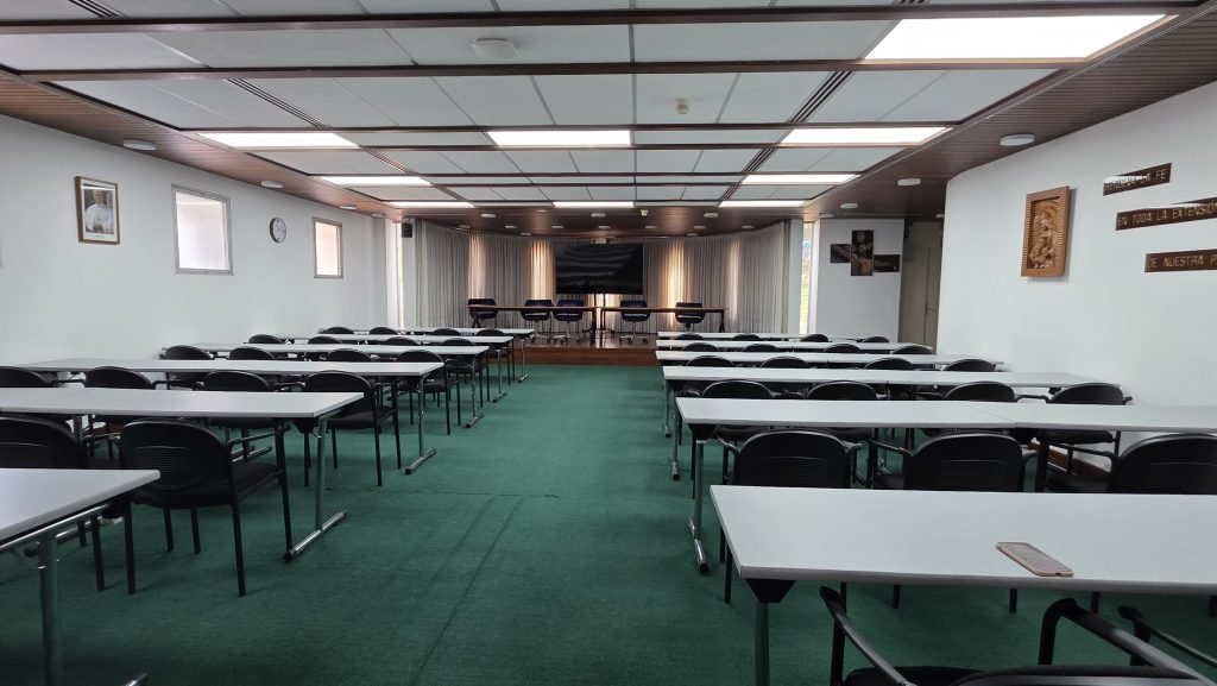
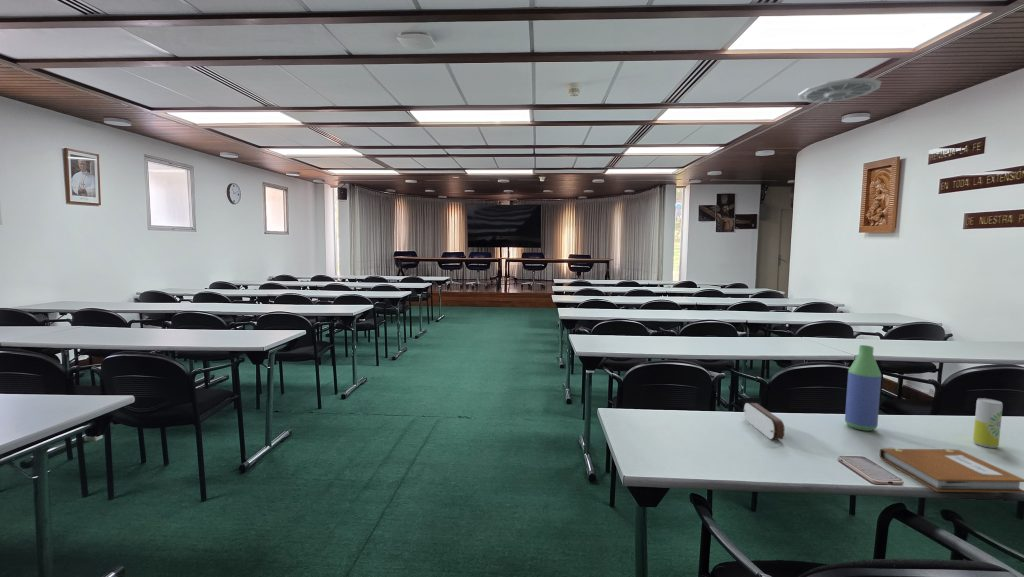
+ beverage can [972,397,1004,449]
+ ceiling vent [797,77,883,103]
+ pencil case [742,402,786,440]
+ notebook [878,447,1024,494]
+ bottle [844,344,882,432]
